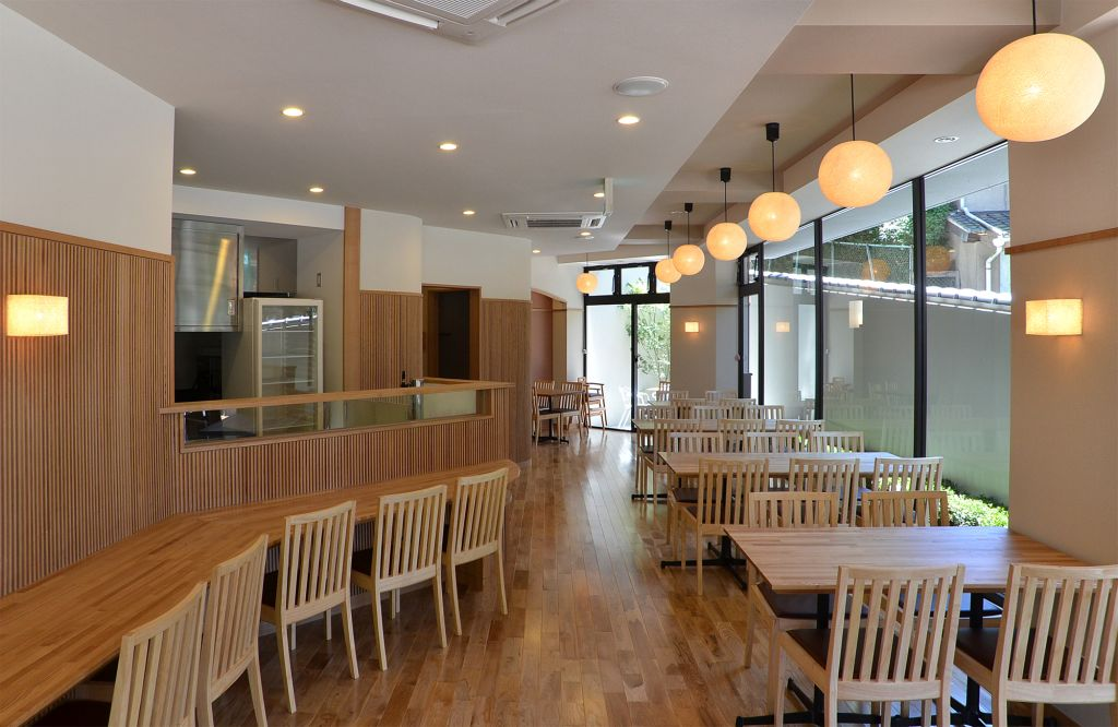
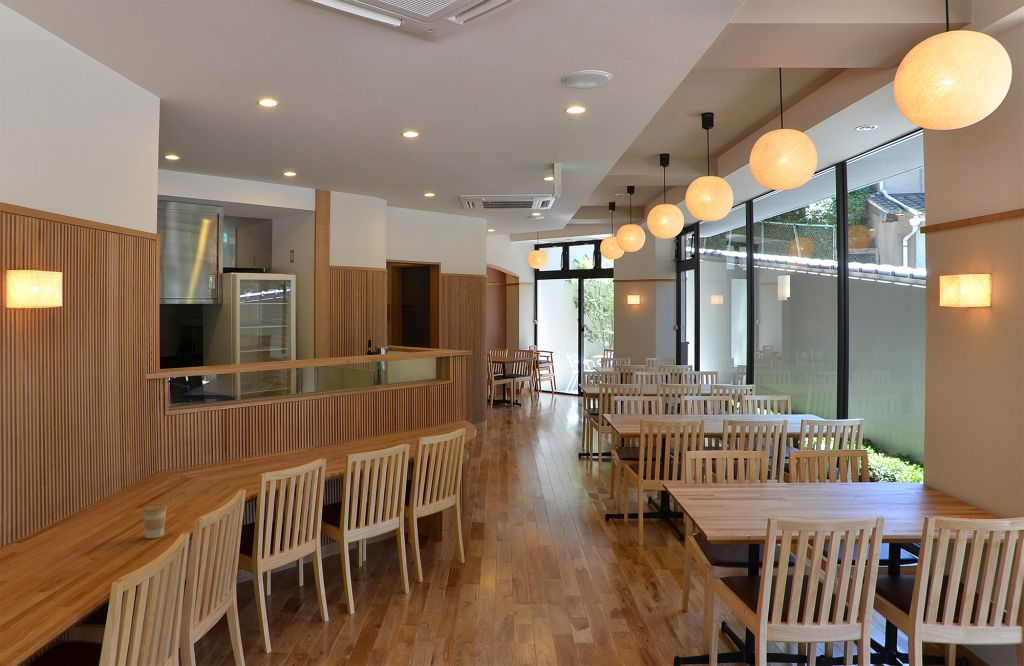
+ coffee cup [141,503,168,539]
